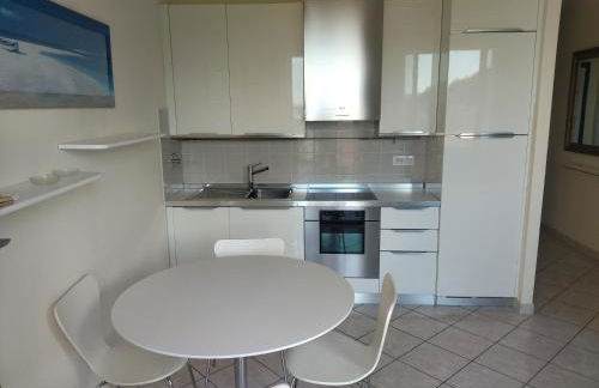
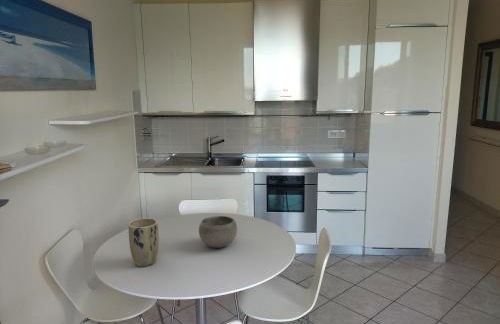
+ plant pot [128,217,160,268]
+ bowl [198,215,238,249]
